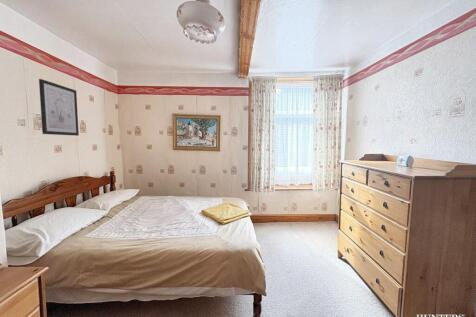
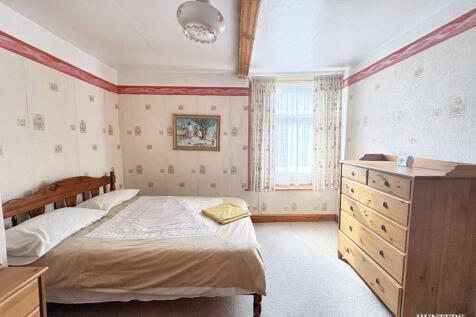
- wall art [38,78,80,137]
